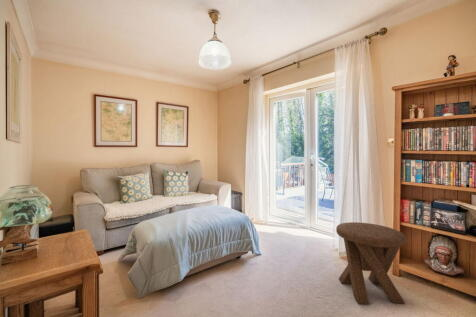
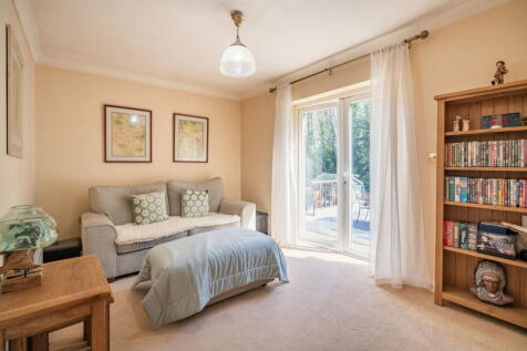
- music stool [335,221,407,305]
